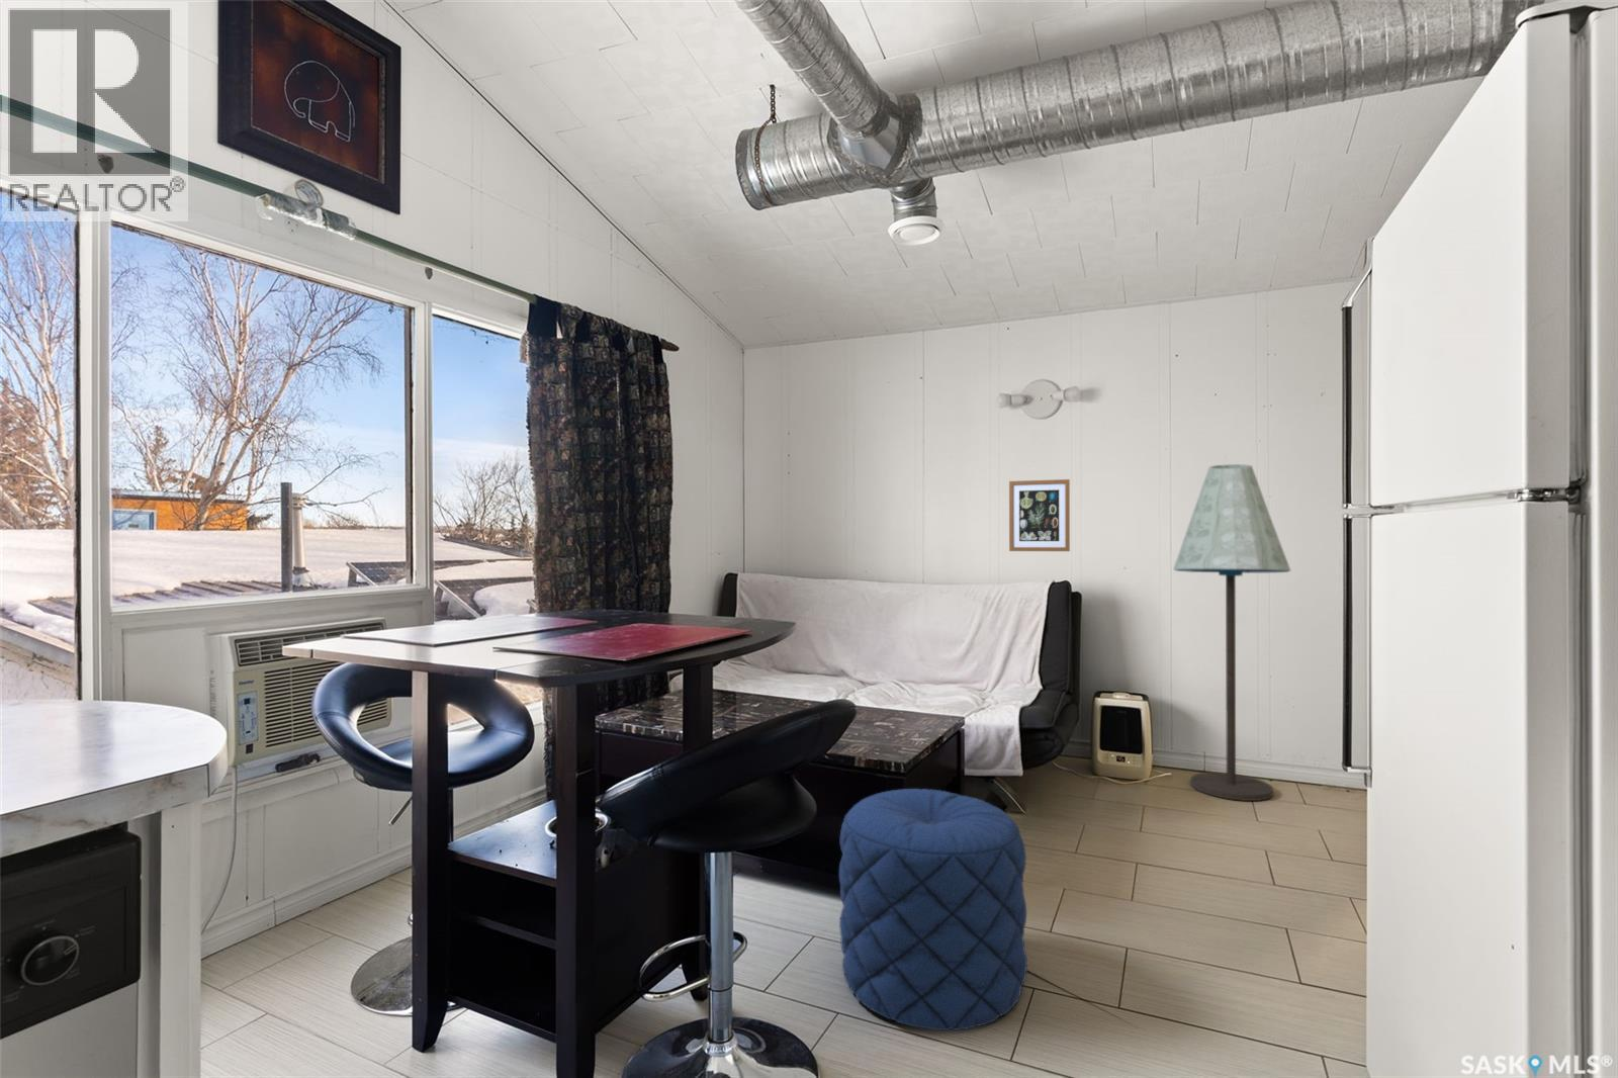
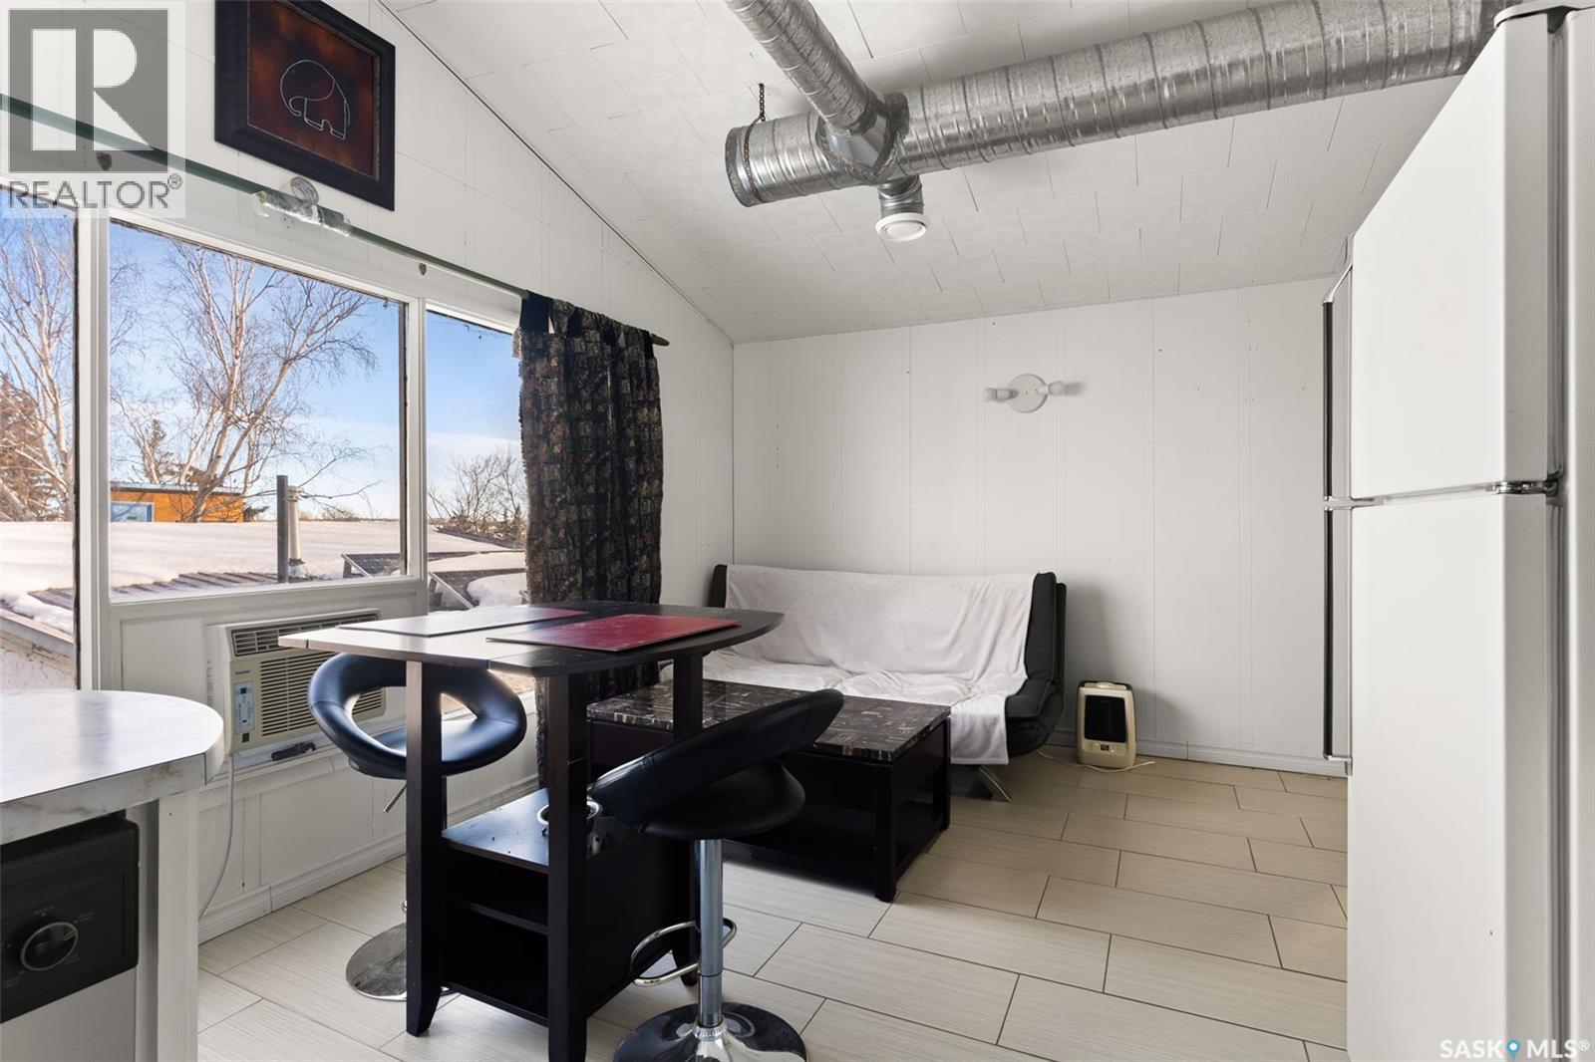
- floor lamp [1172,463,1292,802]
- pouf [838,788,1029,1031]
- wall art [1008,479,1071,552]
